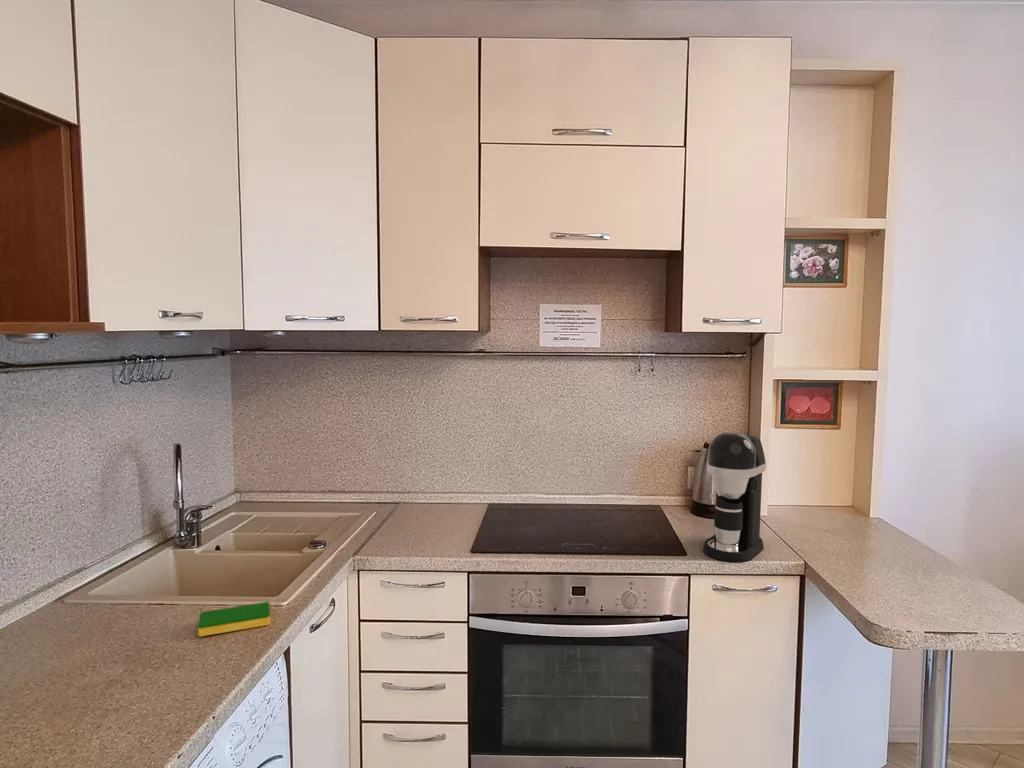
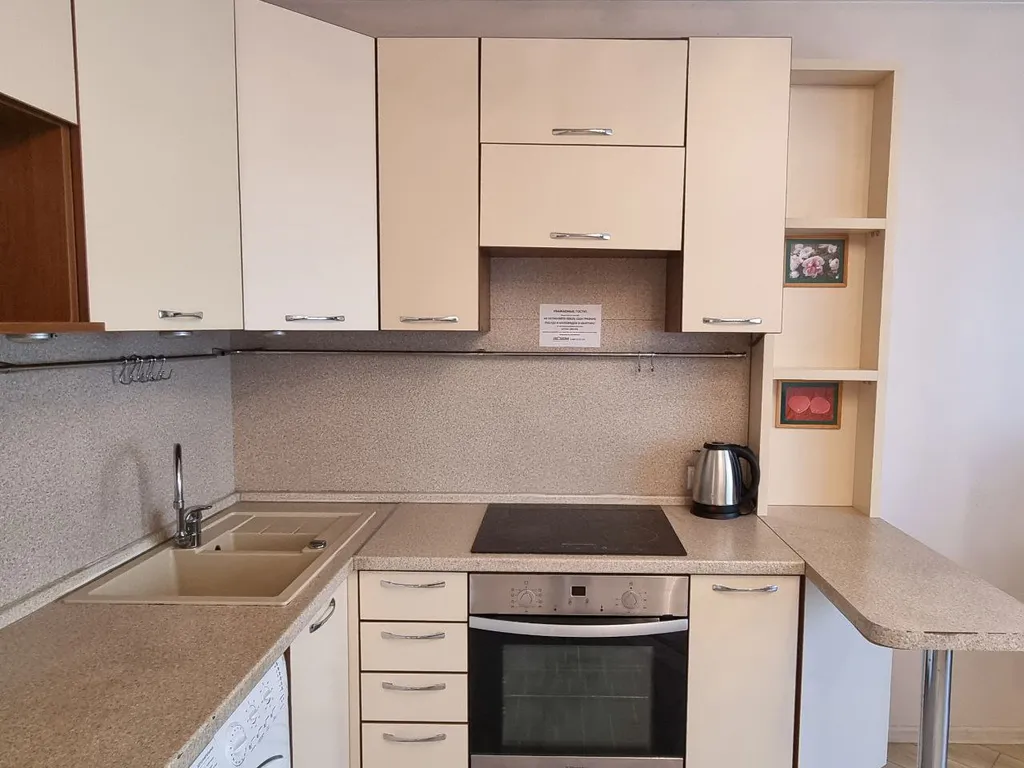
- coffee maker [702,431,767,563]
- dish sponge [197,601,271,637]
